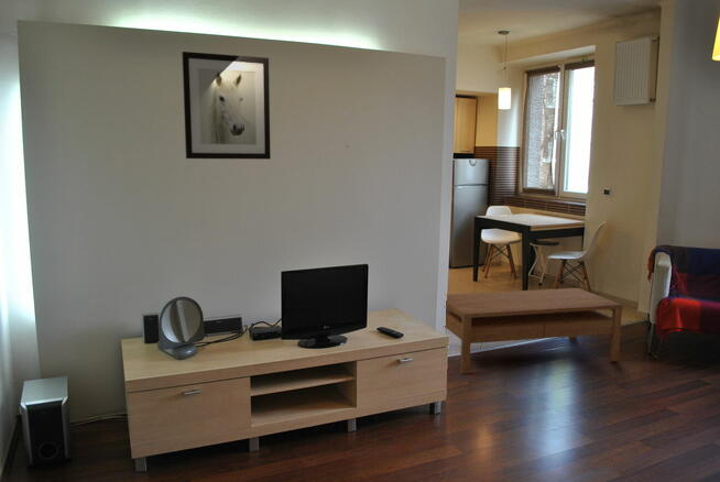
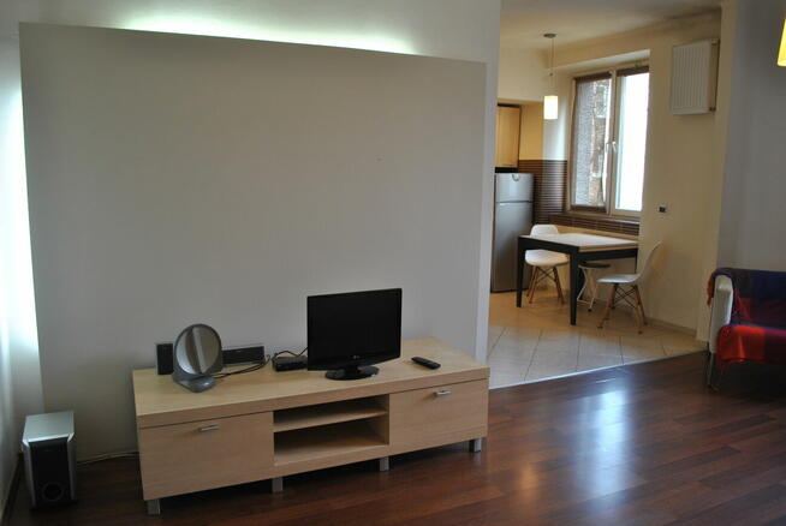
- coffee table [444,287,624,375]
- wall art [181,51,272,161]
